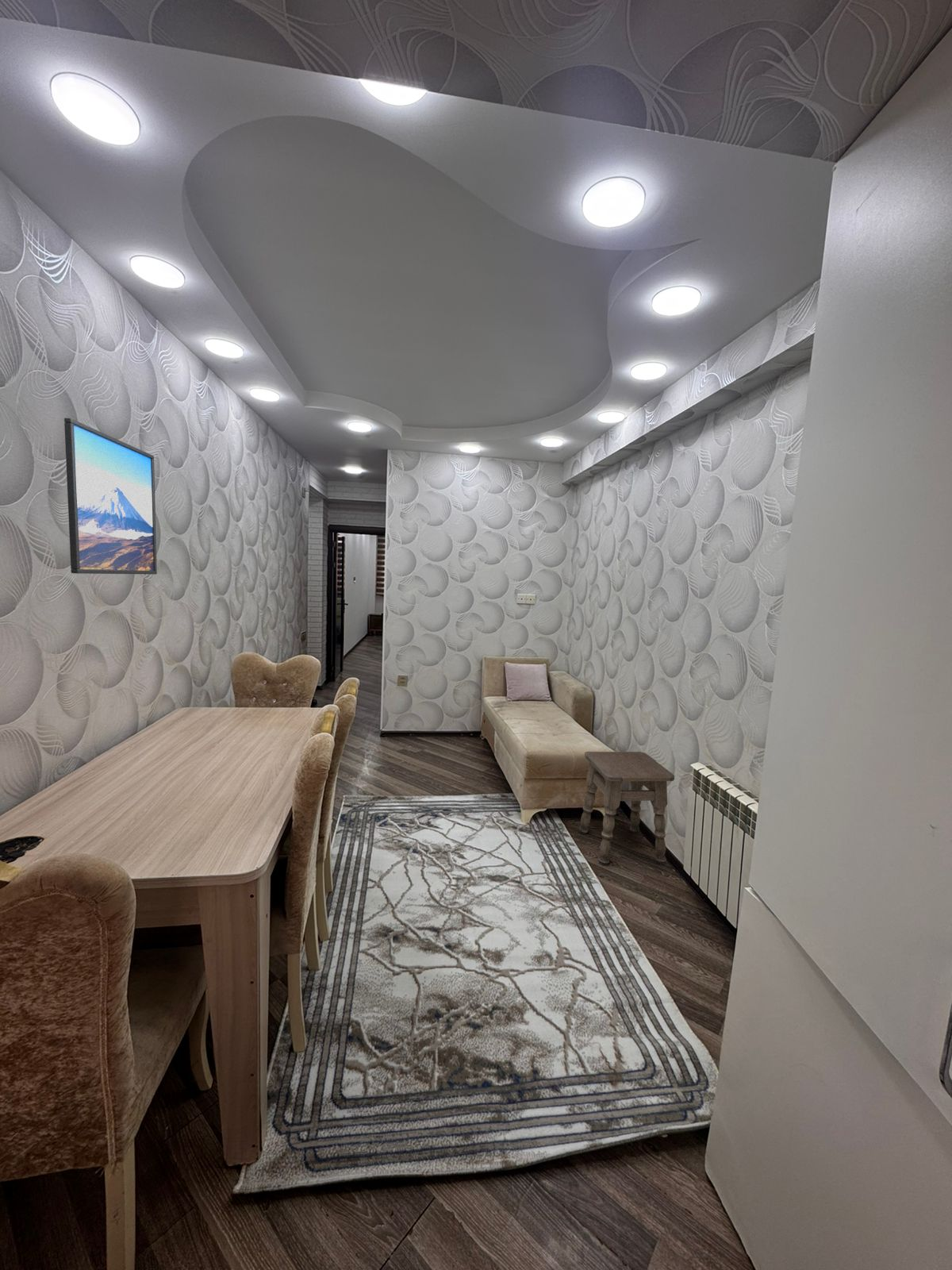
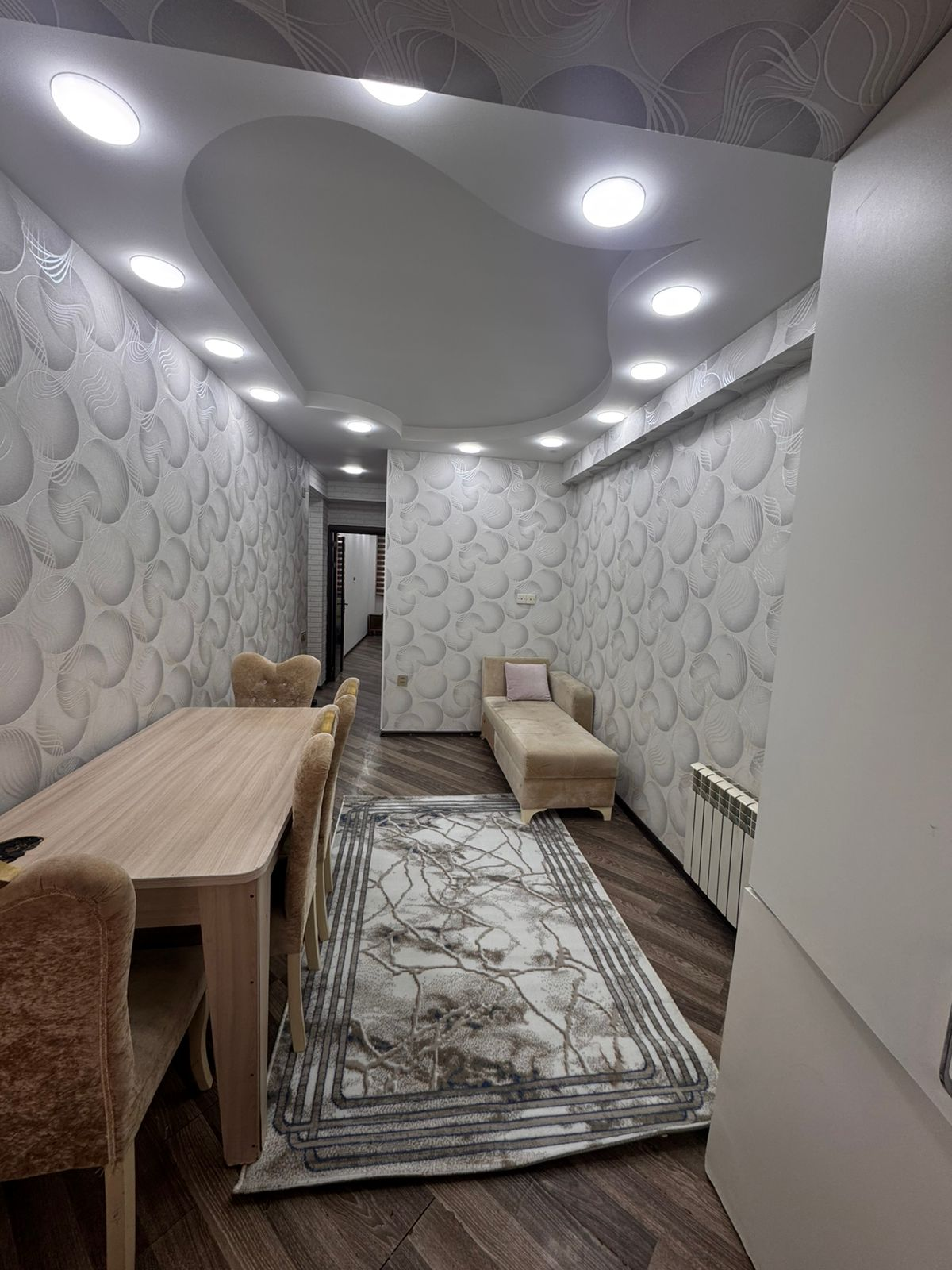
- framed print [63,418,158,575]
- side table [578,751,675,867]
